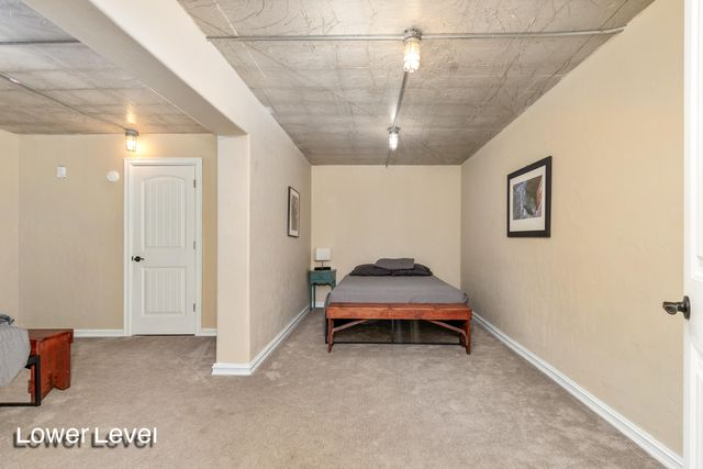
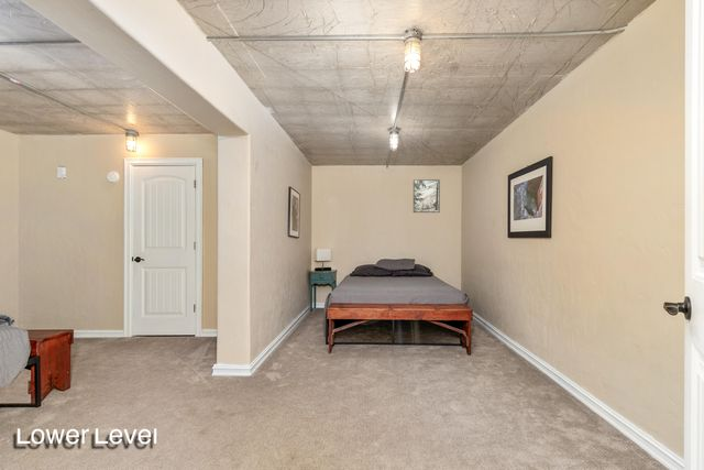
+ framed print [413,178,441,214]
